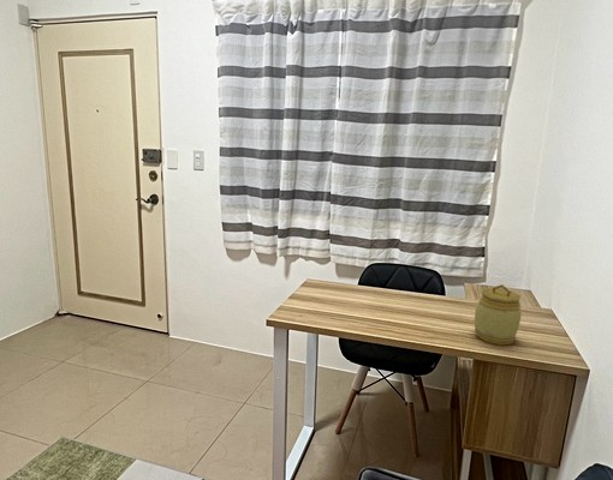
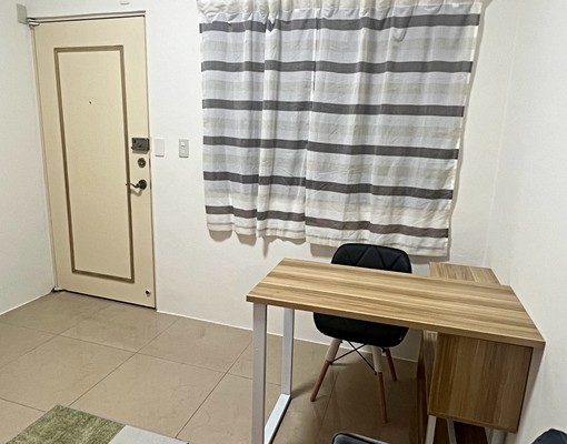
- jar [474,283,523,346]
